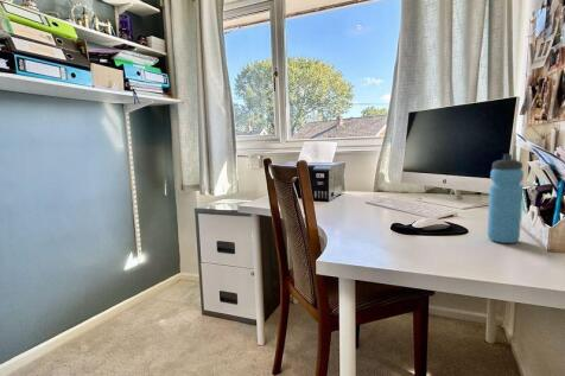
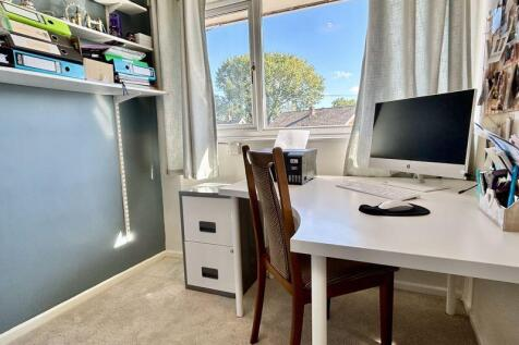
- water bottle [487,153,525,244]
